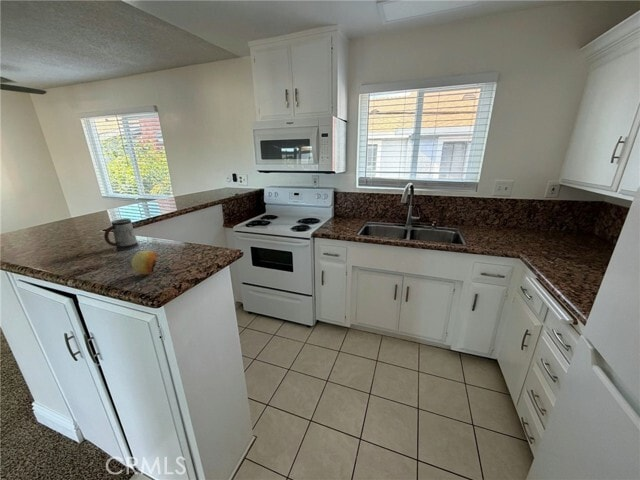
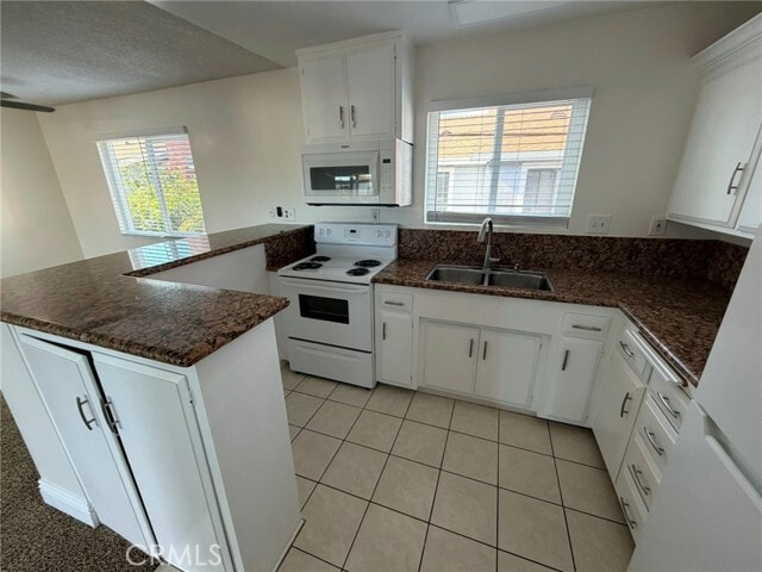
- fruit [131,250,159,275]
- mug [103,218,140,251]
